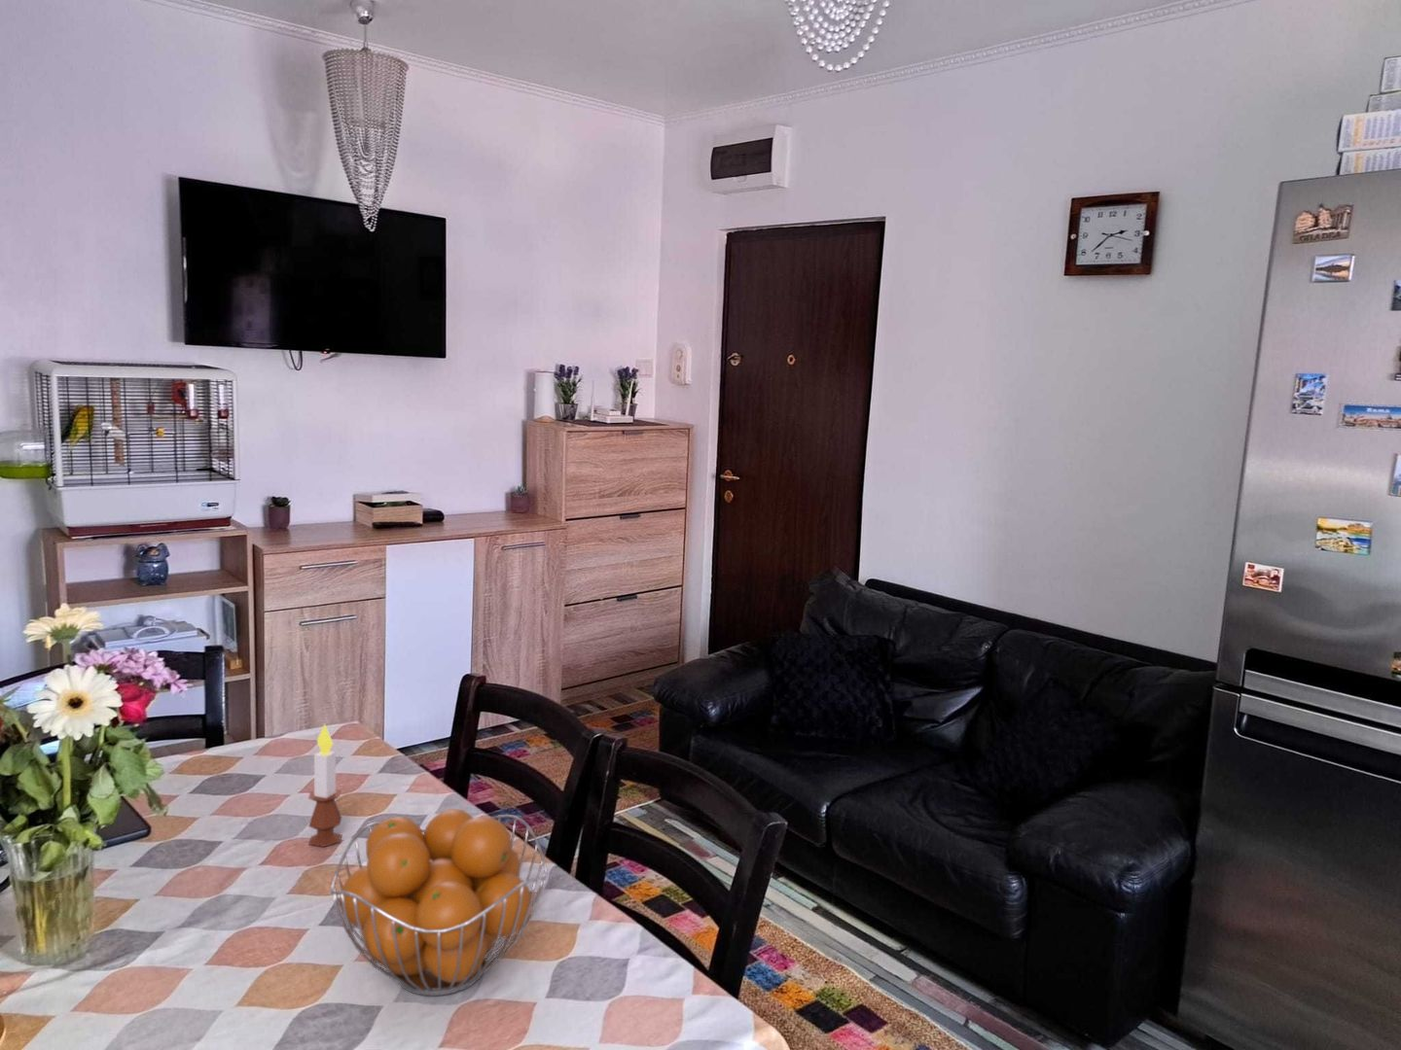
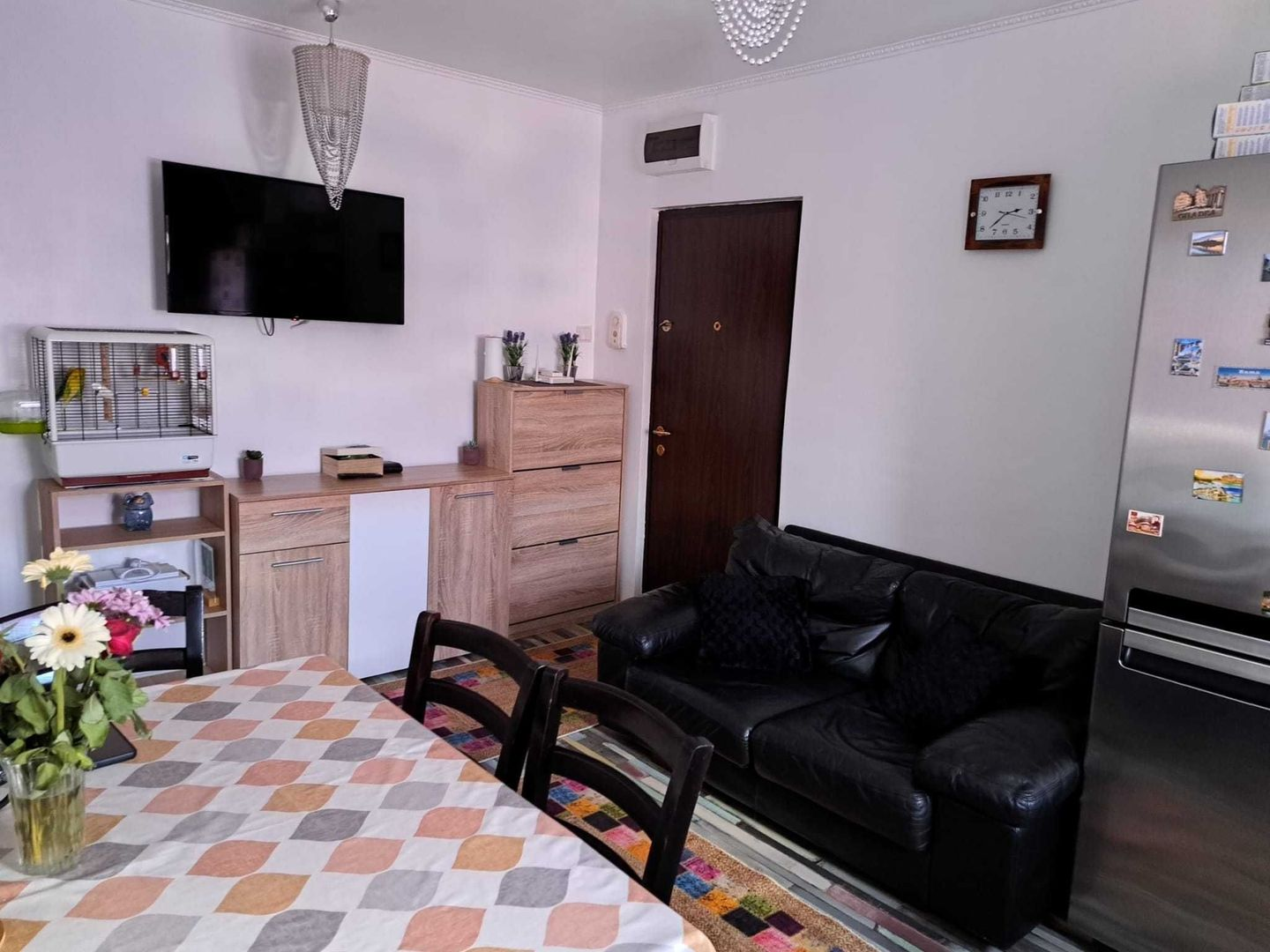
- candle [308,724,342,848]
- fruit basket [330,808,548,997]
